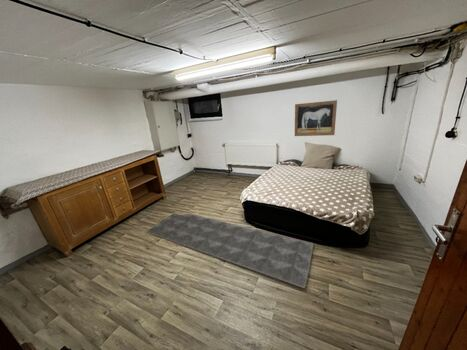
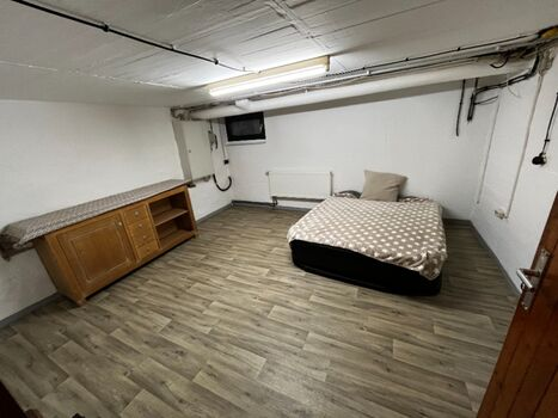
- rug [145,212,315,289]
- wall art [294,99,338,137]
